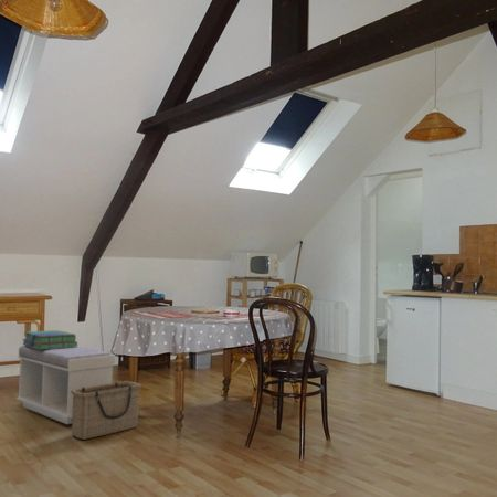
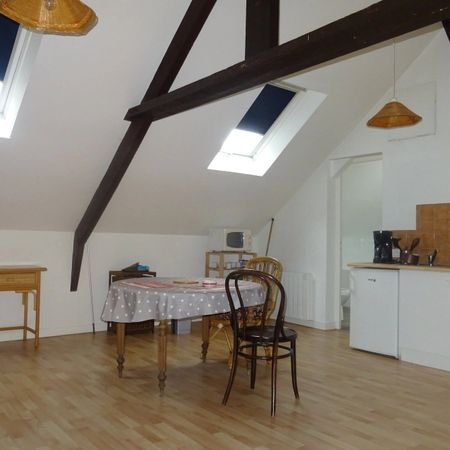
- bench [15,345,116,425]
- stack of books [21,329,78,350]
- basket [71,380,142,441]
